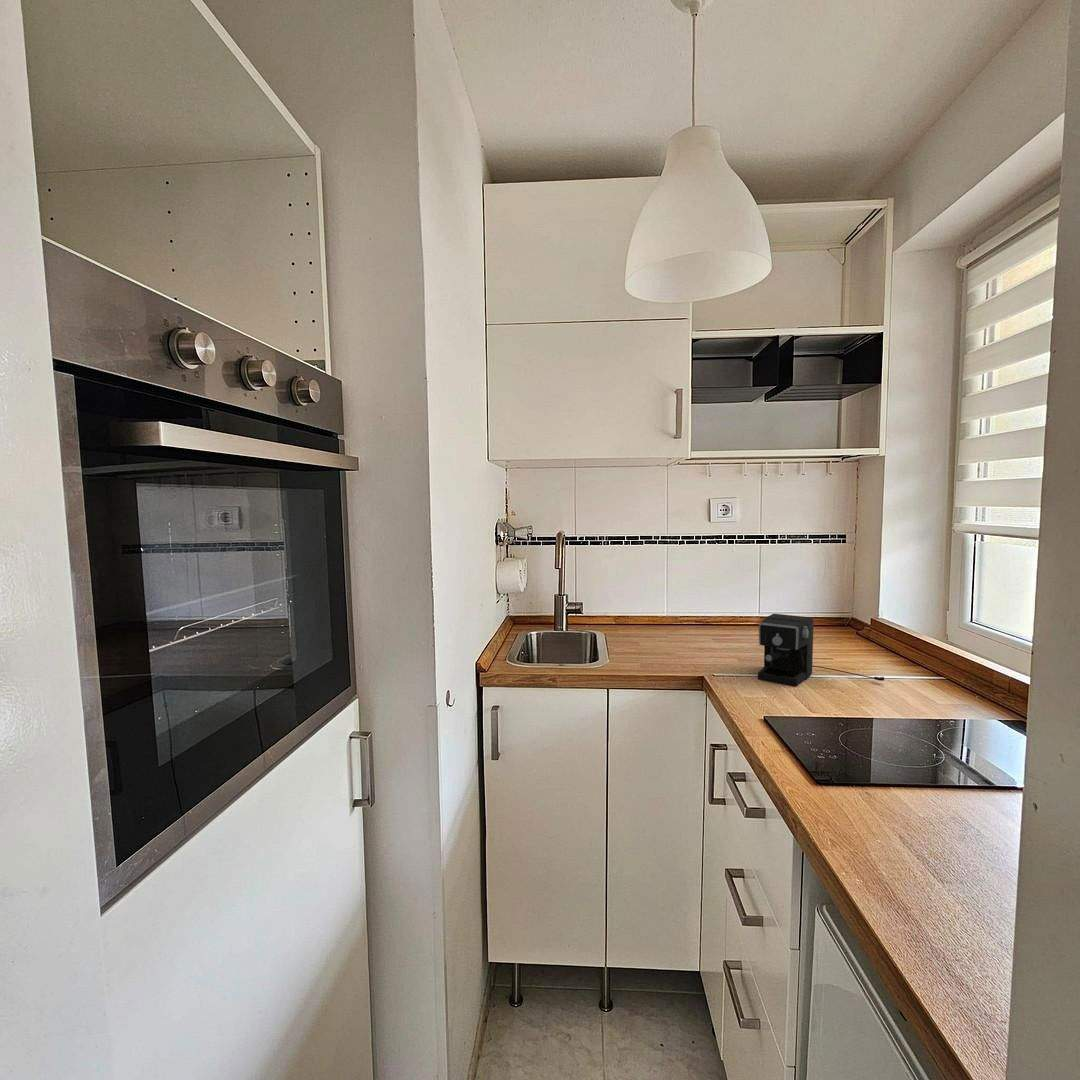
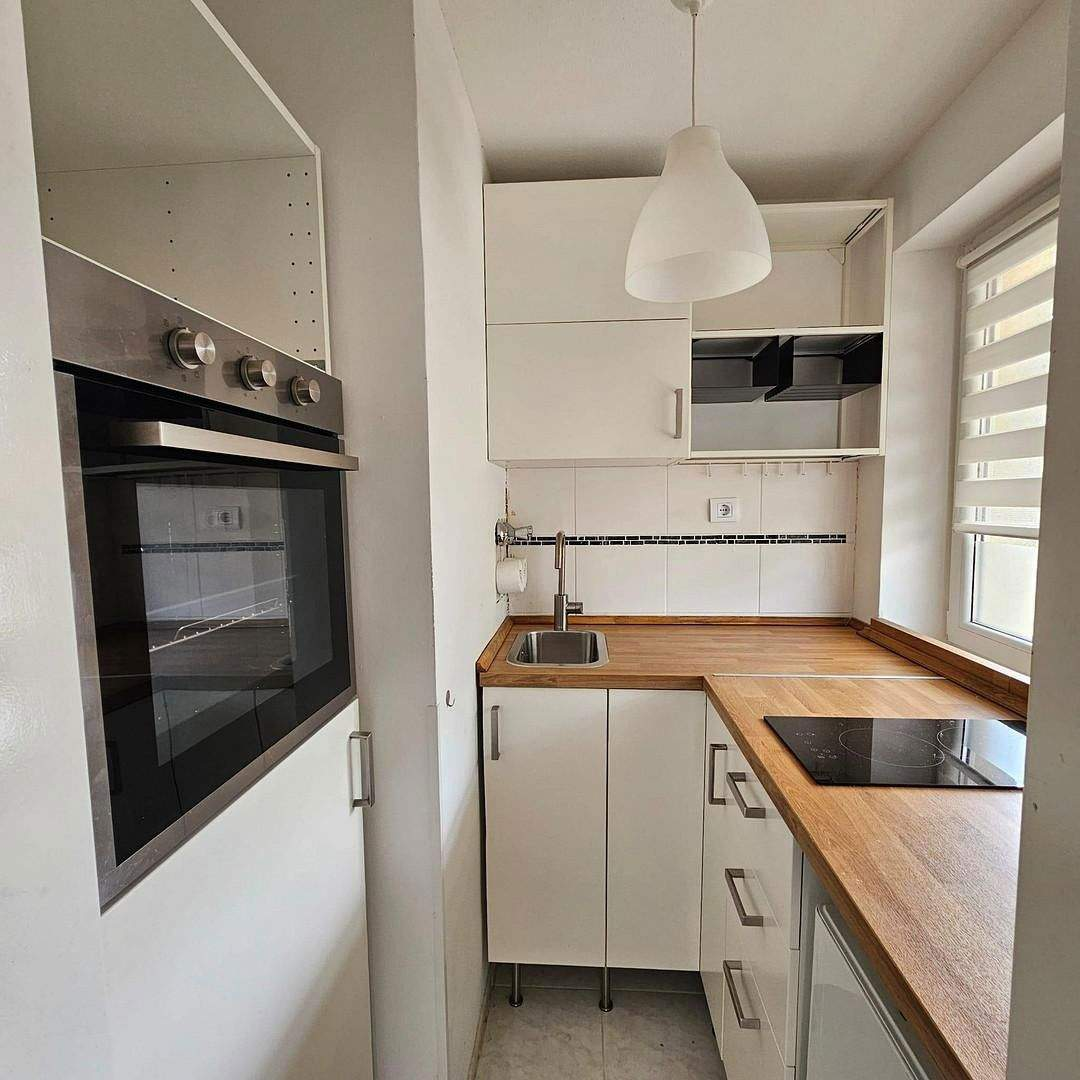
- coffee maker [757,613,885,687]
